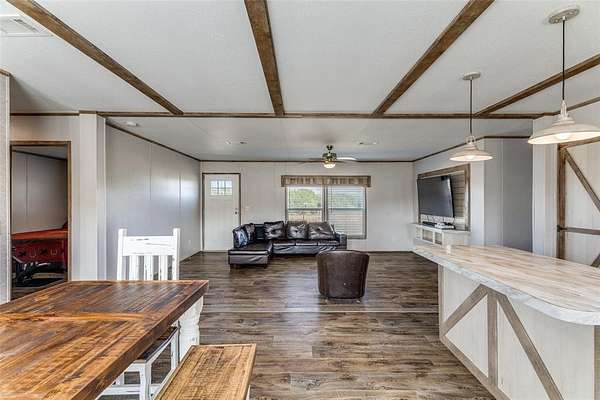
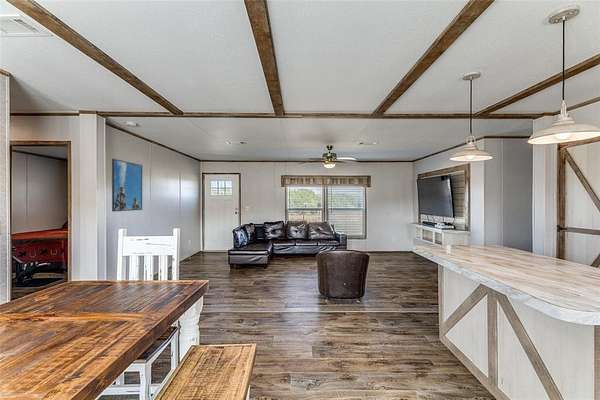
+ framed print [111,158,143,213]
